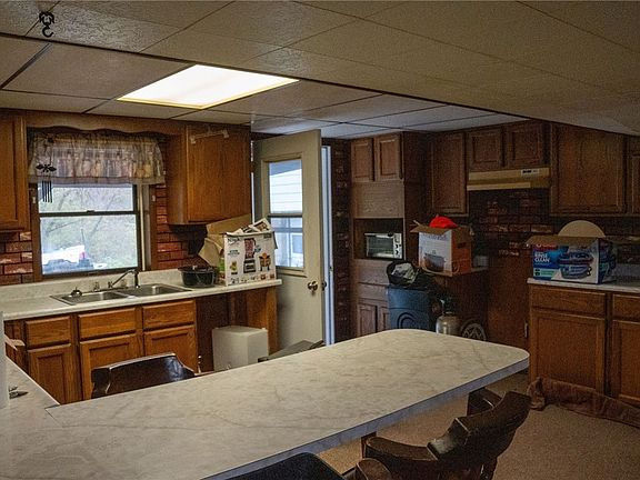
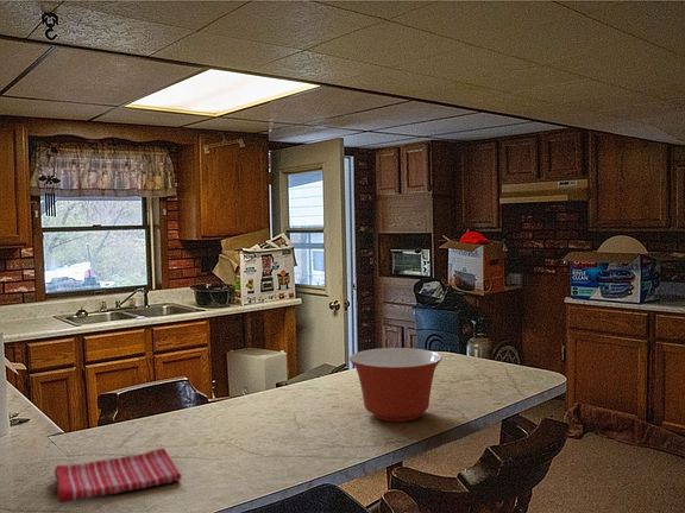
+ mixing bowl [348,347,444,423]
+ dish towel [54,446,183,505]
